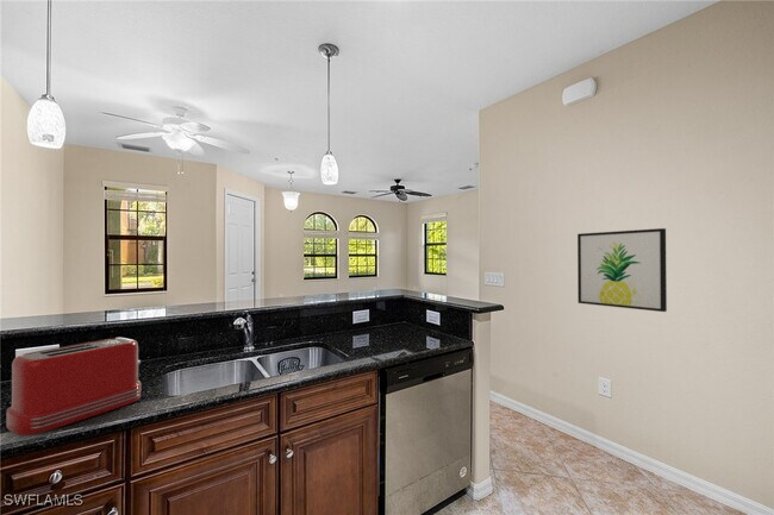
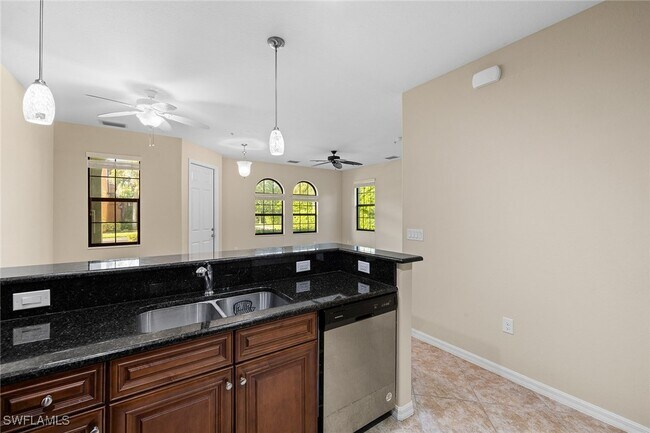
- wall art [576,227,668,313]
- toaster [6,337,143,437]
